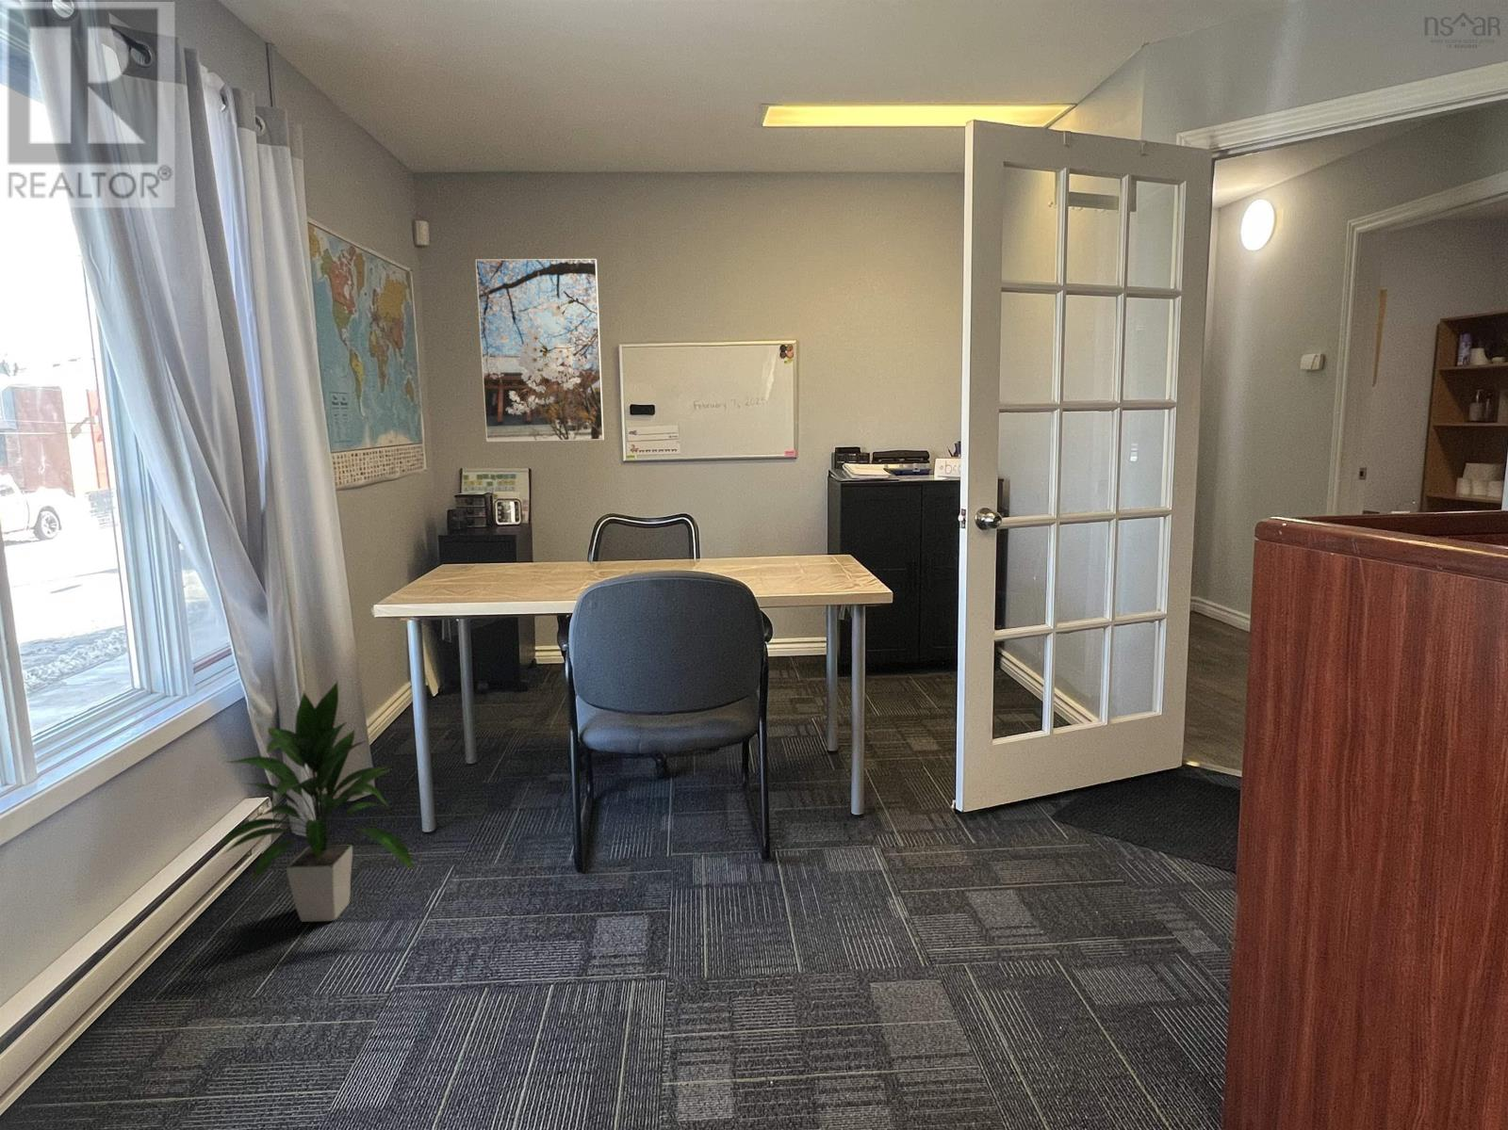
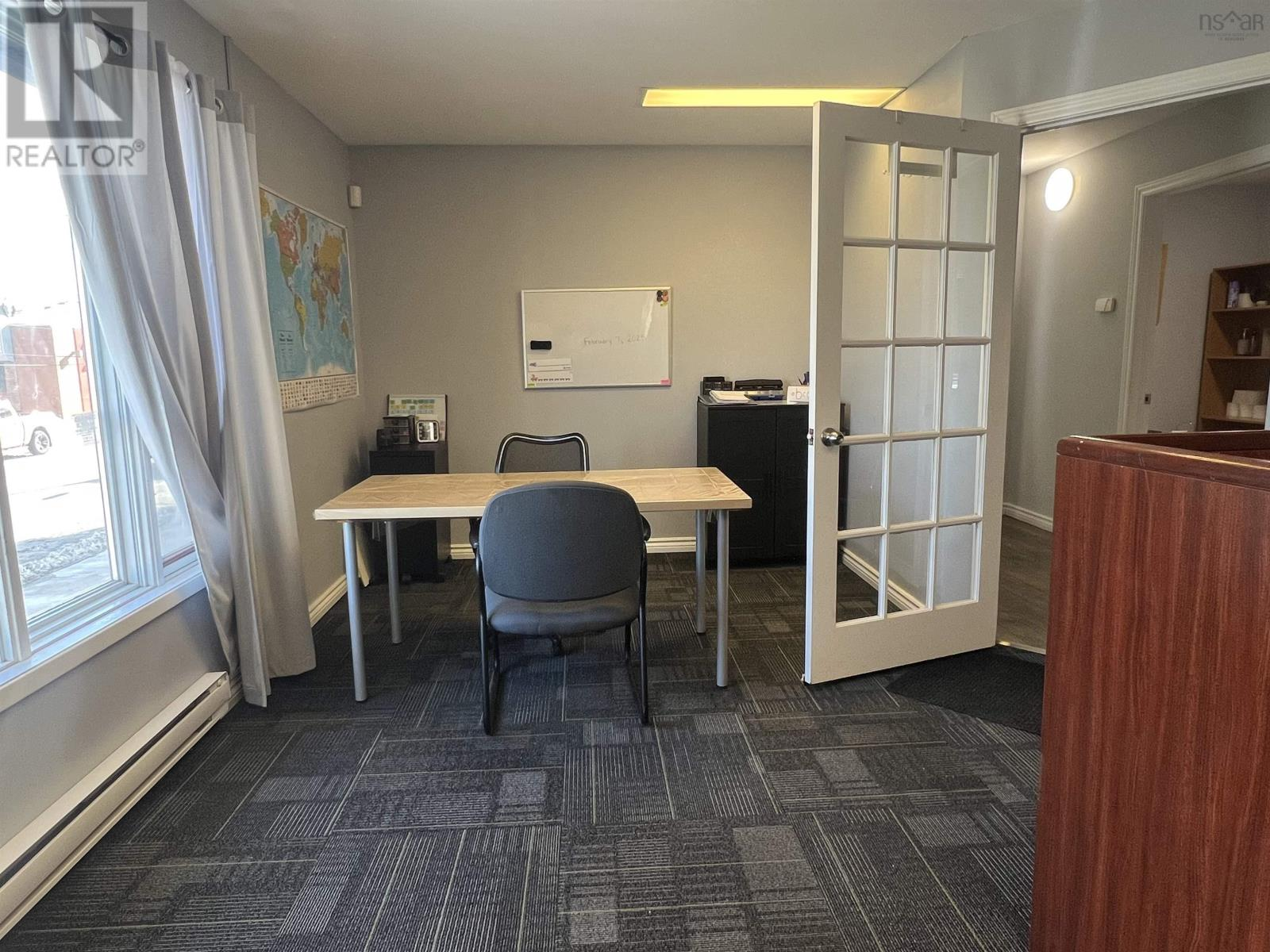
- indoor plant [215,680,416,922]
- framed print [475,258,606,443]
